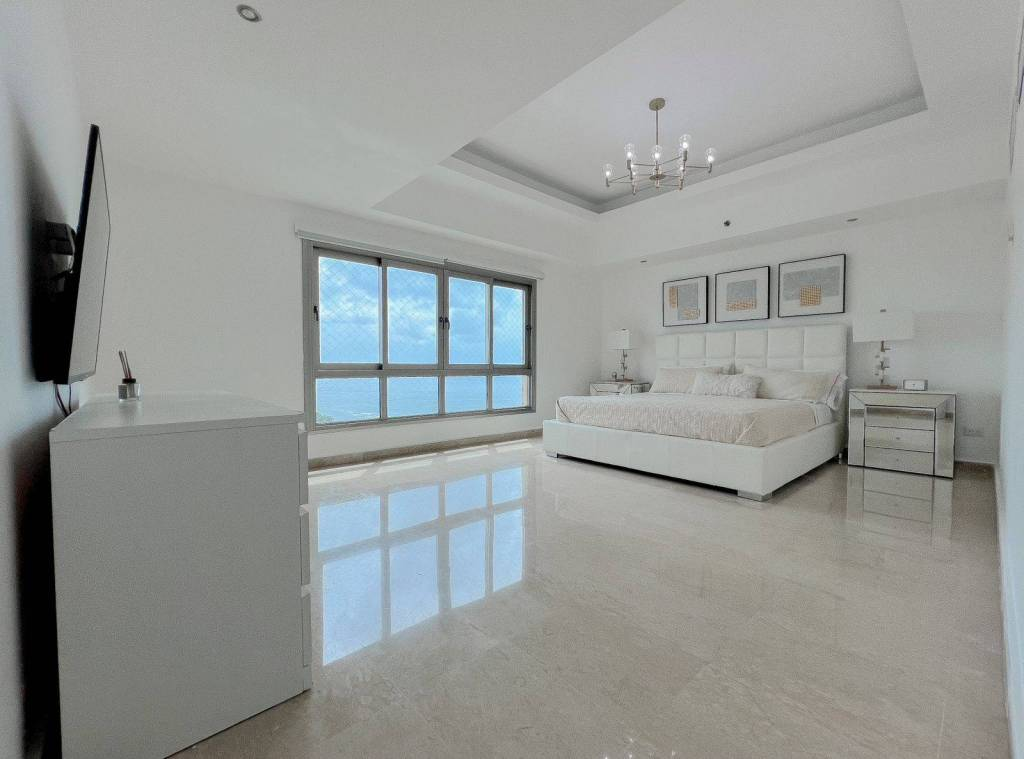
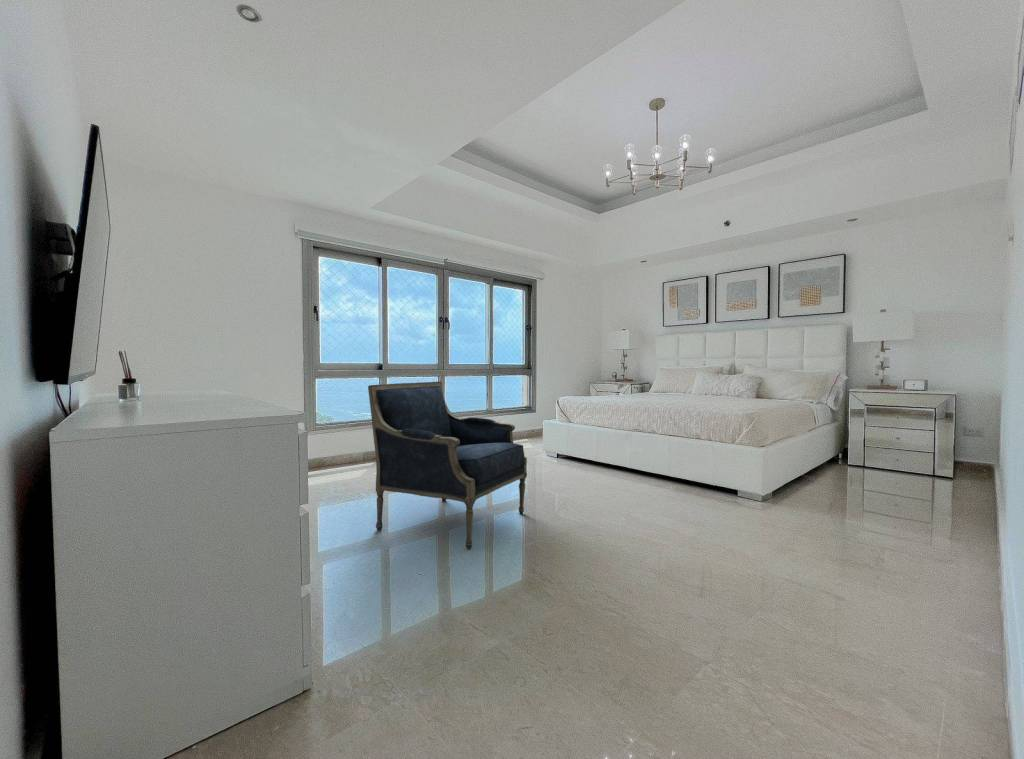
+ armchair [367,381,528,550]
